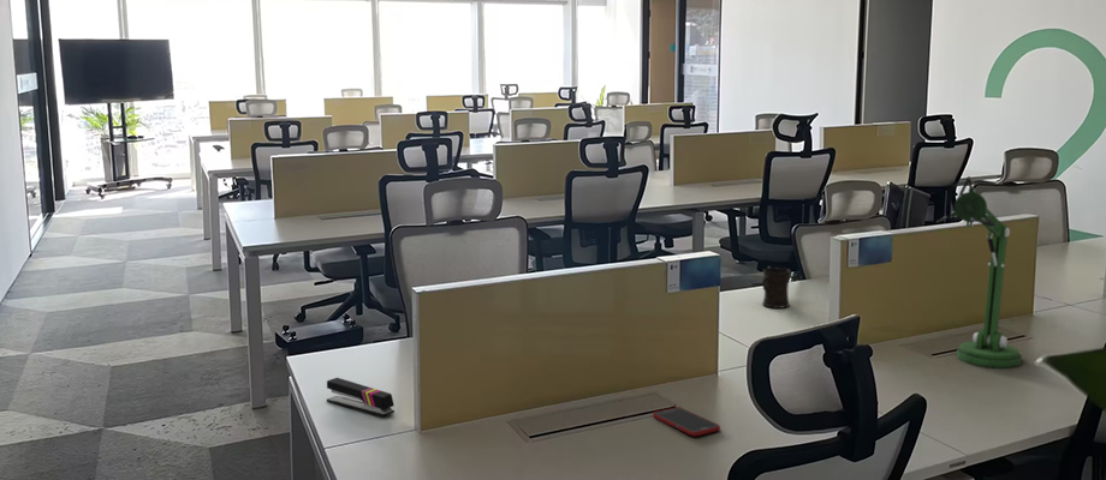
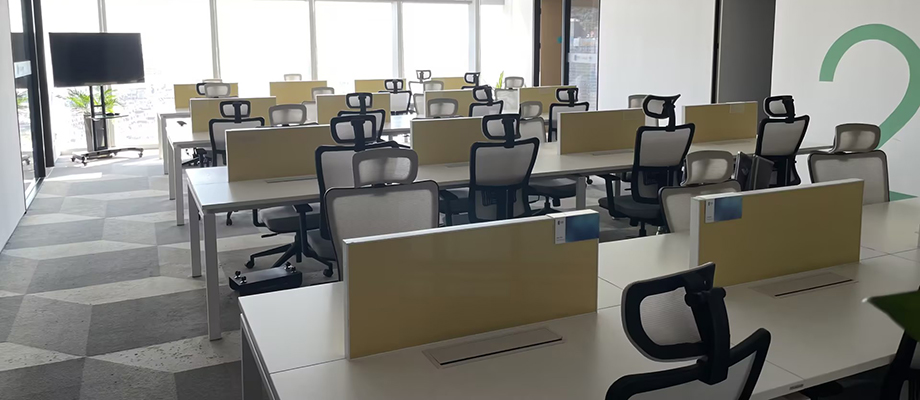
- stapler [326,377,396,418]
- desk lamp [935,175,1023,370]
- cell phone [652,406,721,437]
- mug [761,266,792,310]
